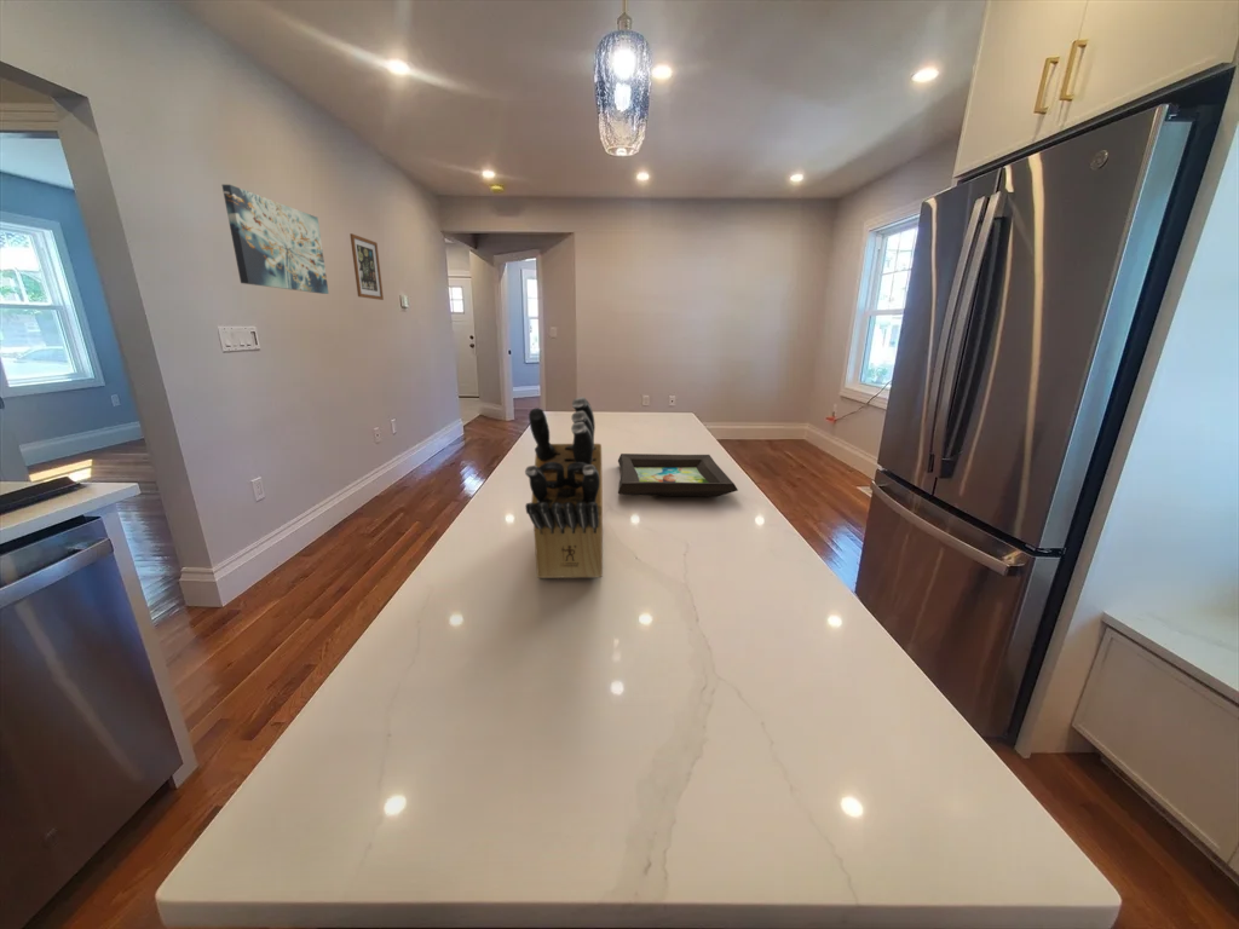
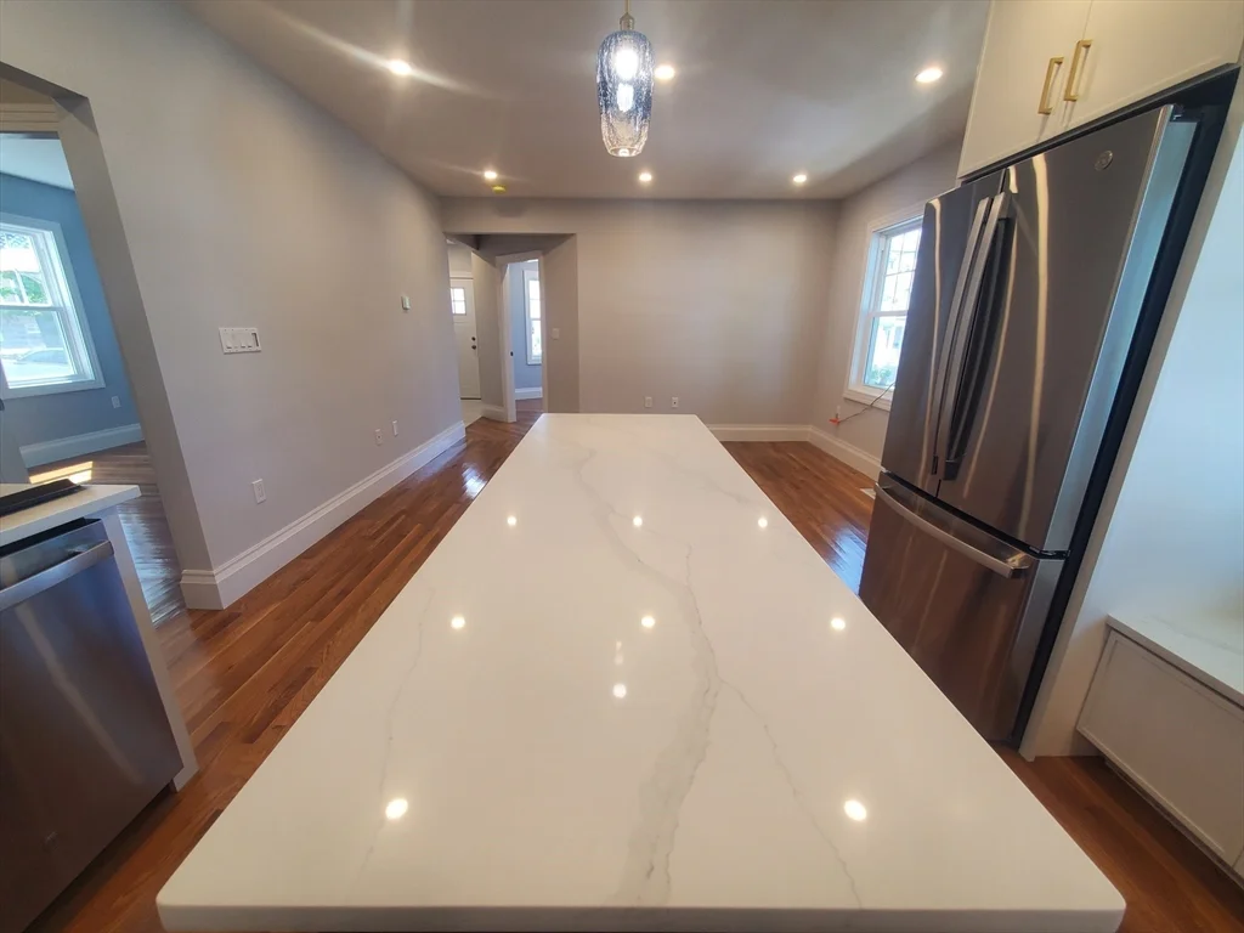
- wall art [348,232,385,301]
- knife block [524,396,604,579]
- picture frame [617,452,739,498]
- wall art [221,184,330,295]
